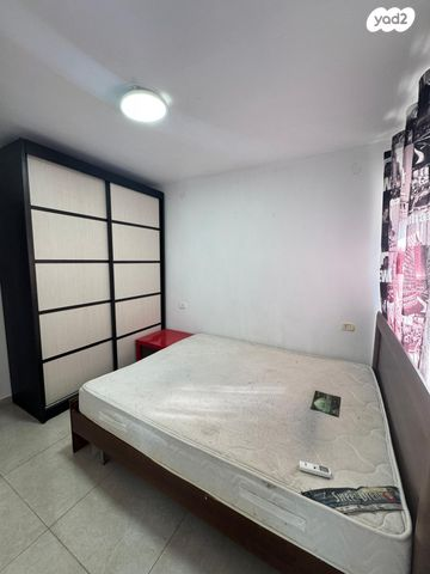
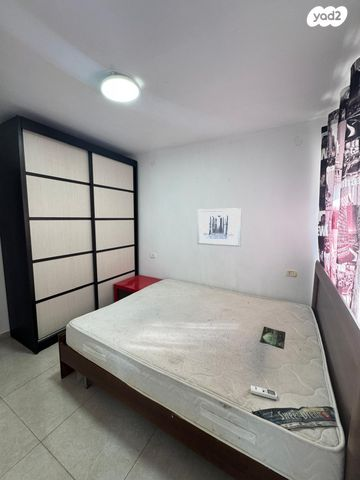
+ wall art [196,207,243,248]
